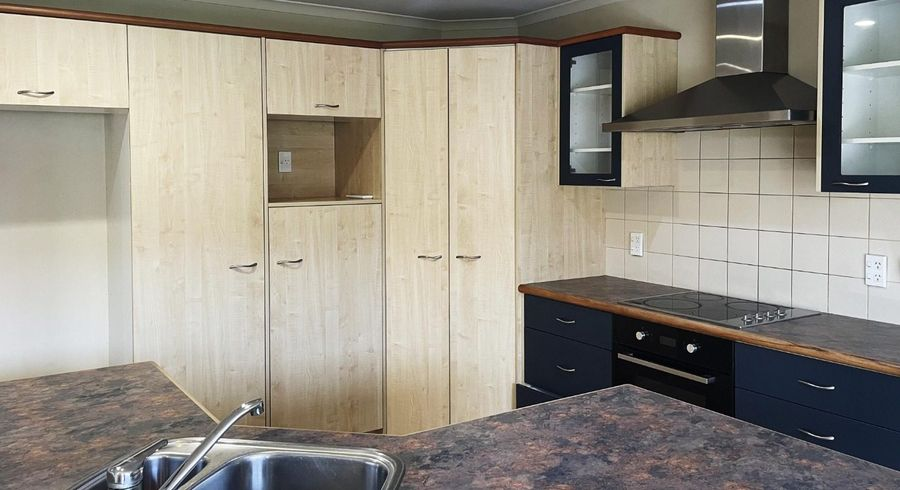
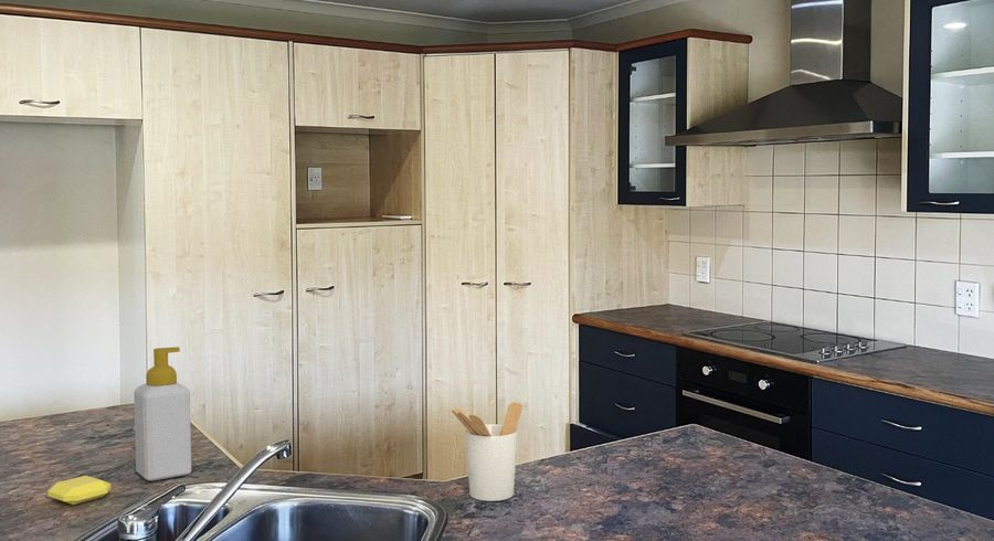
+ soap bottle [133,346,192,481]
+ utensil holder [451,401,524,502]
+ soap bar [46,475,112,506]
